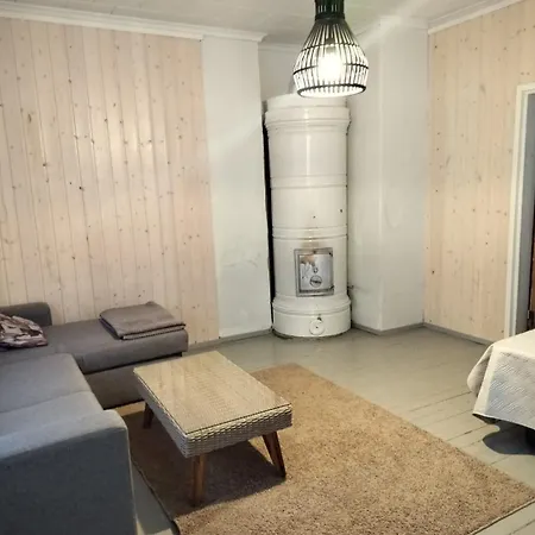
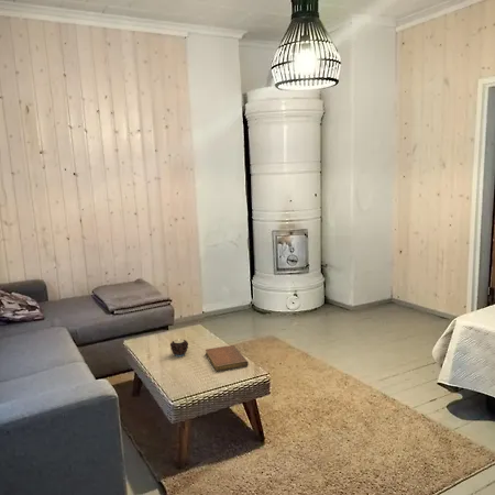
+ notebook [205,344,250,373]
+ candle [169,338,189,358]
